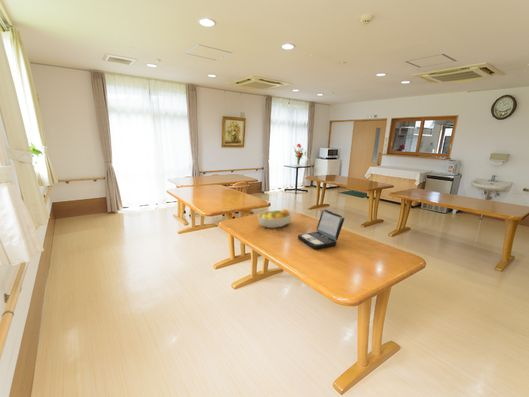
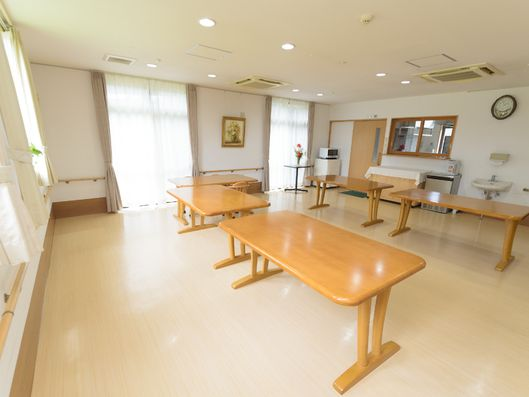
- laptop [297,208,345,250]
- fruit bowl [257,208,293,229]
